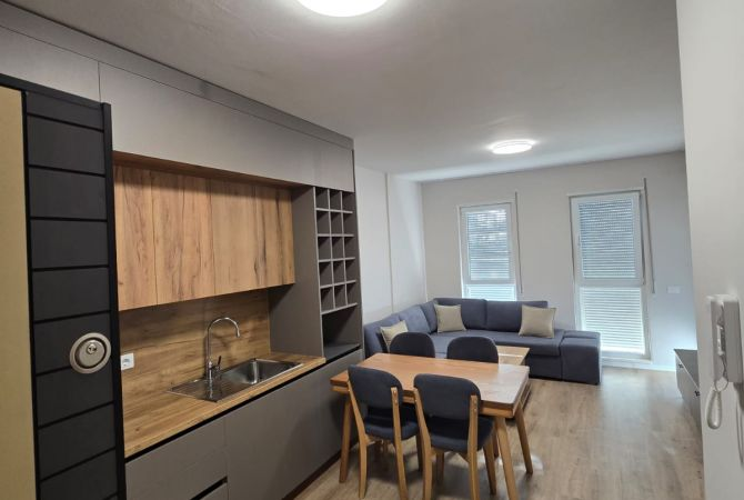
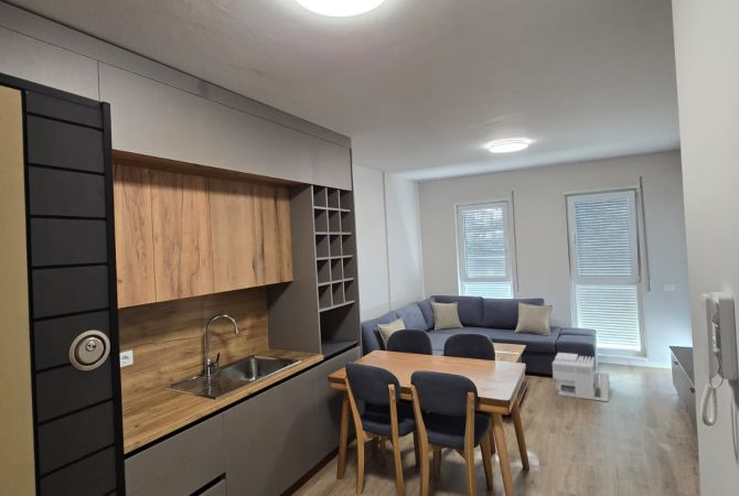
+ architectural model [551,352,611,402]
